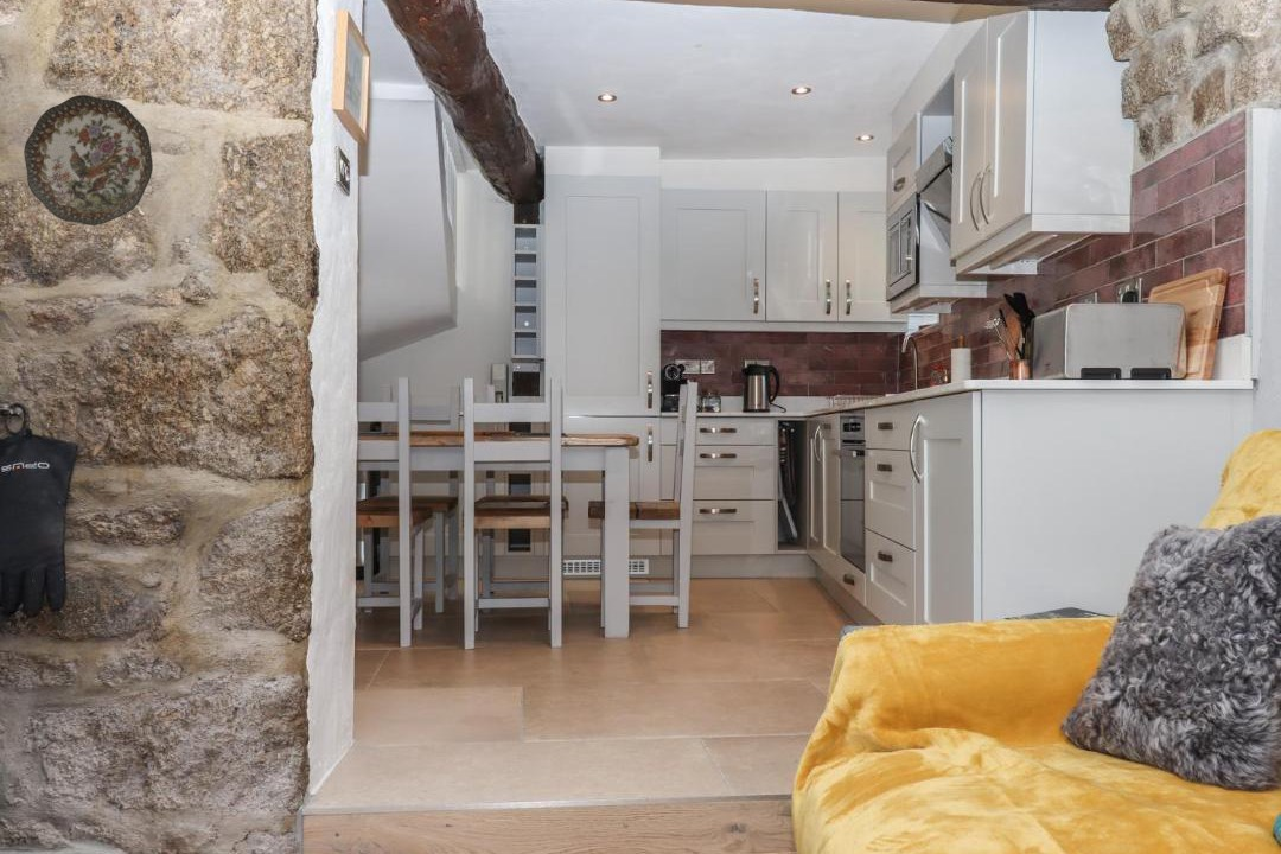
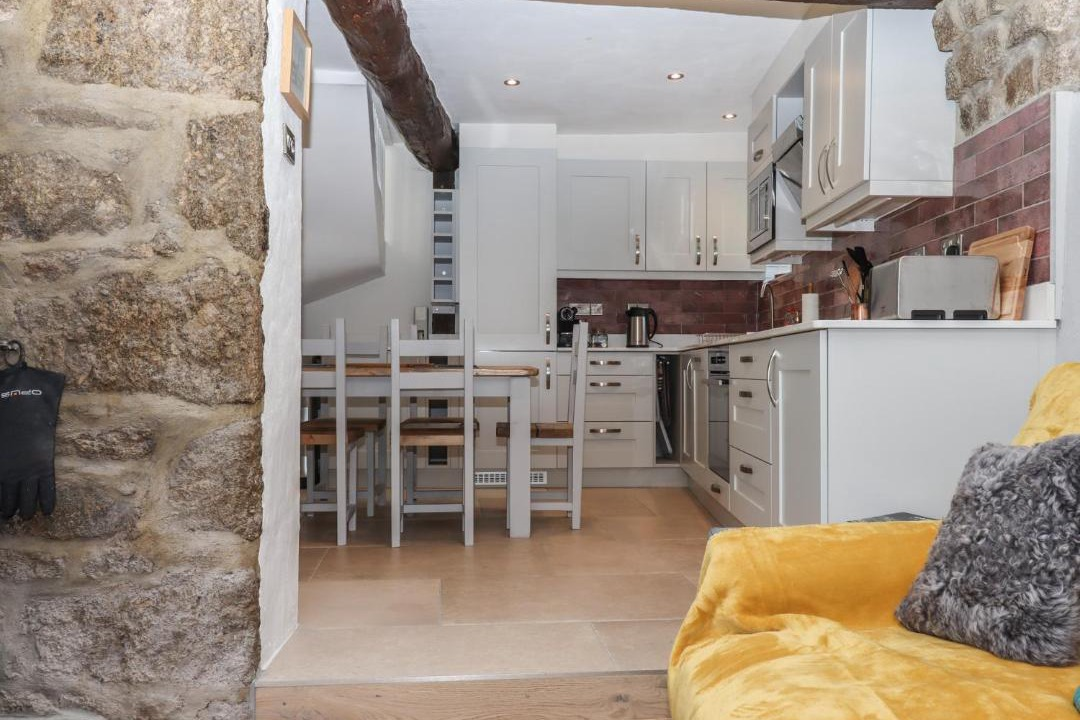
- decorative plate [23,94,154,227]
